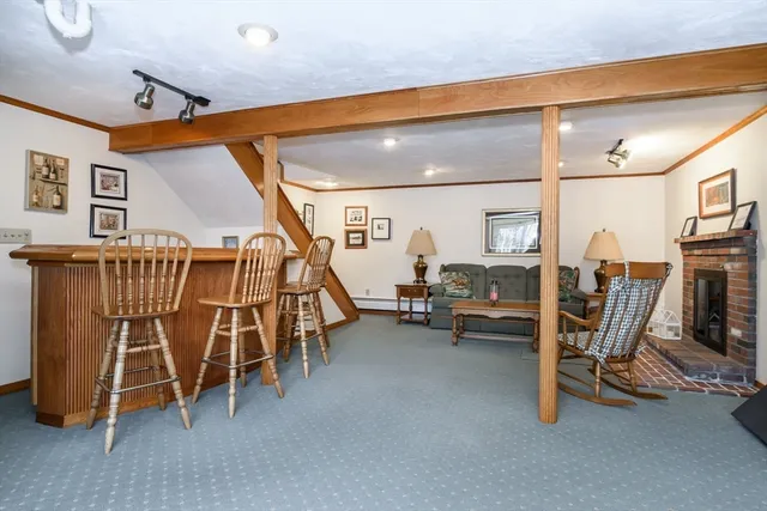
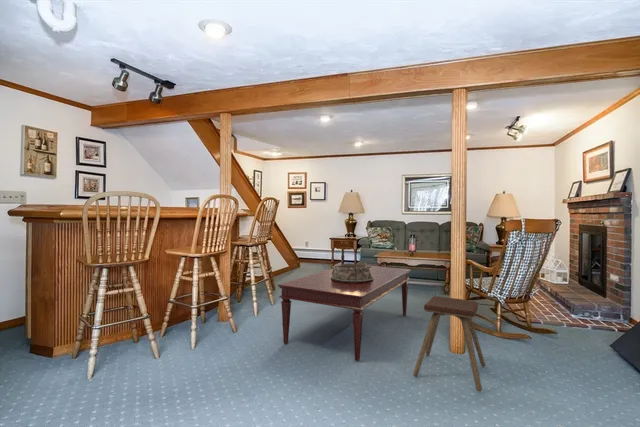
+ coffee table [277,265,412,362]
+ music stool [412,295,486,393]
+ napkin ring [331,261,373,283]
